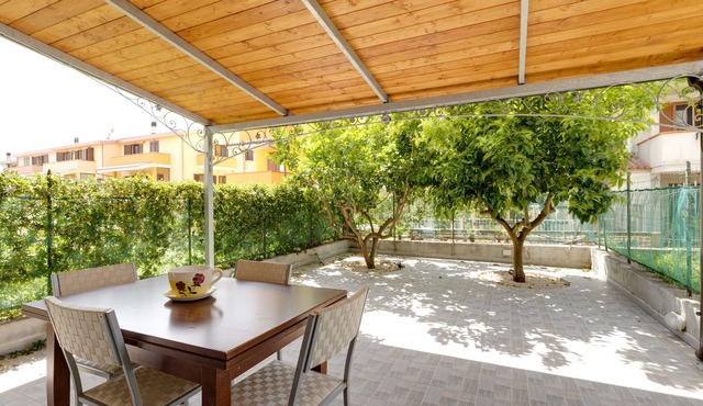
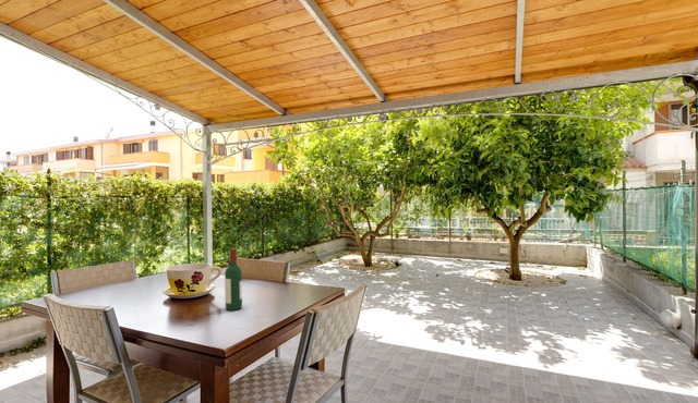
+ wine bottle [224,247,243,312]
